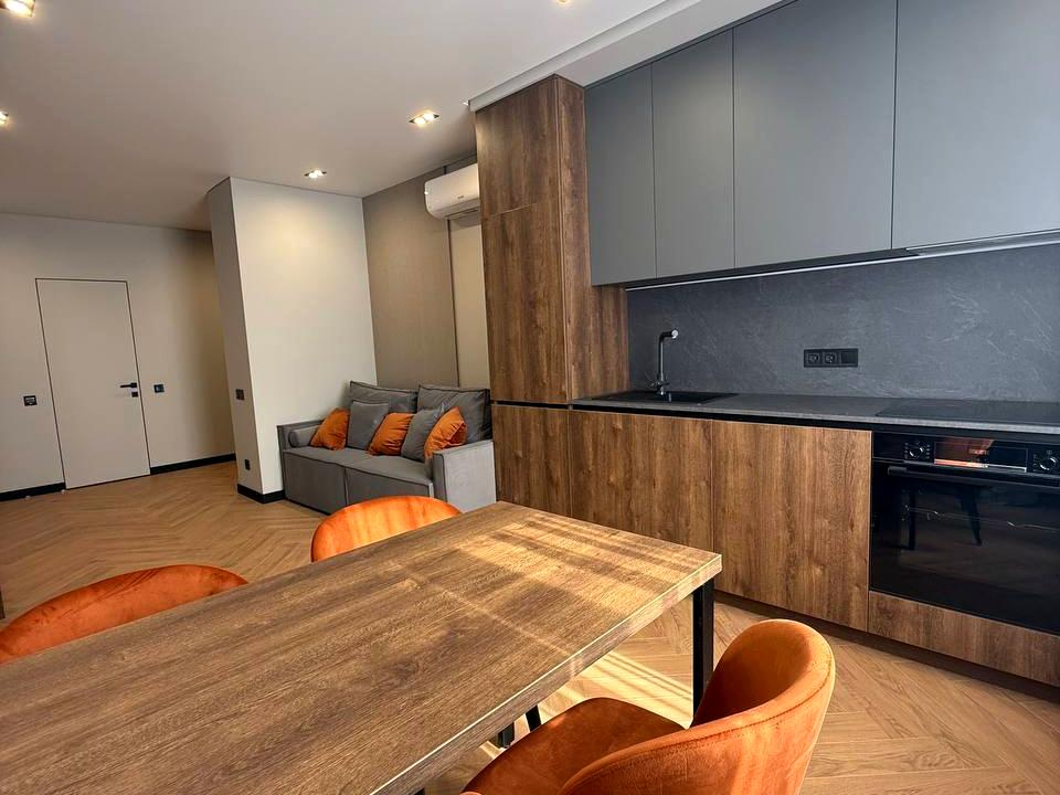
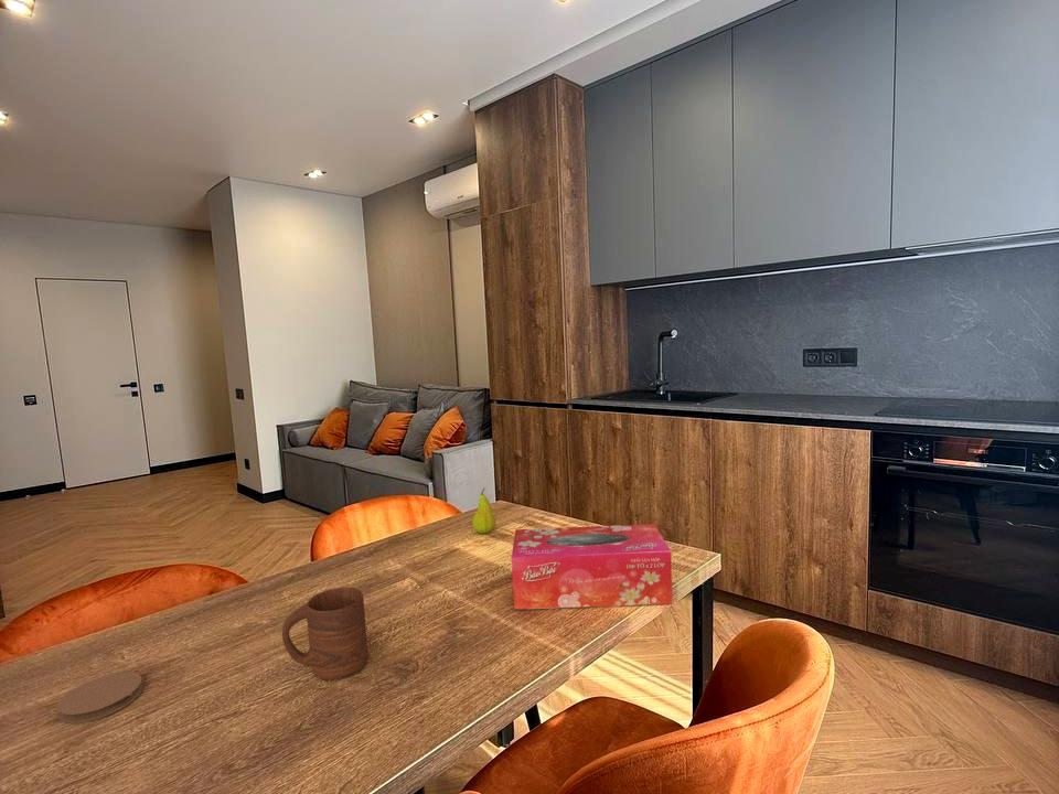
+ coaster [56,670,143,725]
+ fruit [471,487,496,535]
+ cup [281,587,370,680]
+ tissue box [511,523,673,611]
